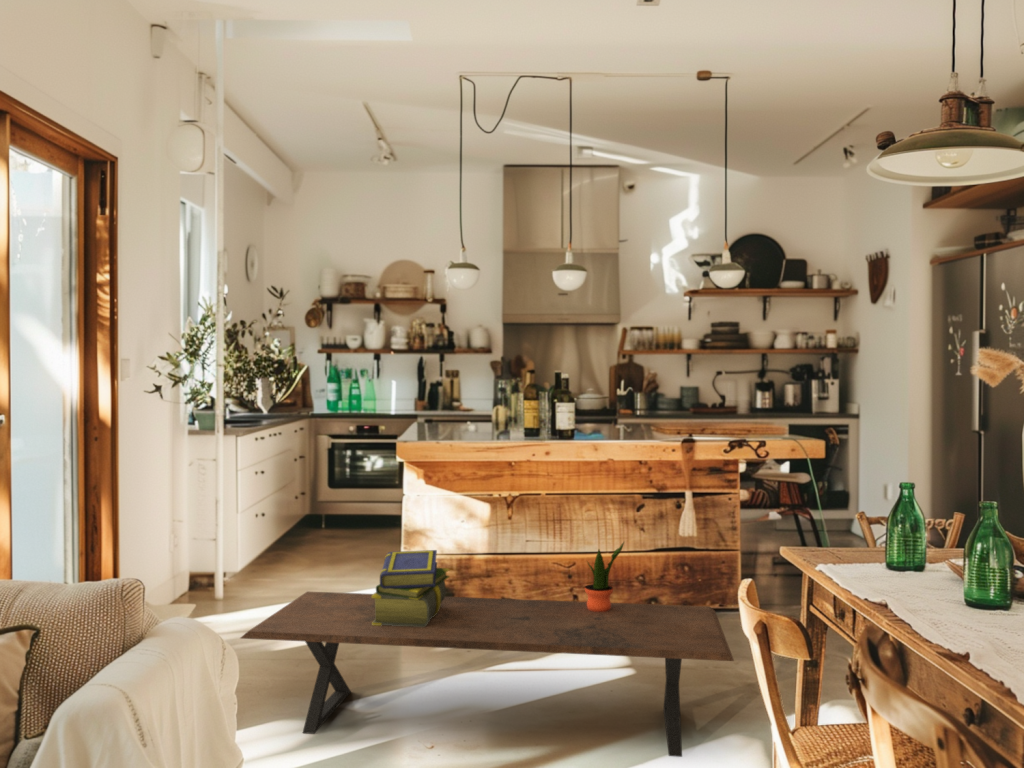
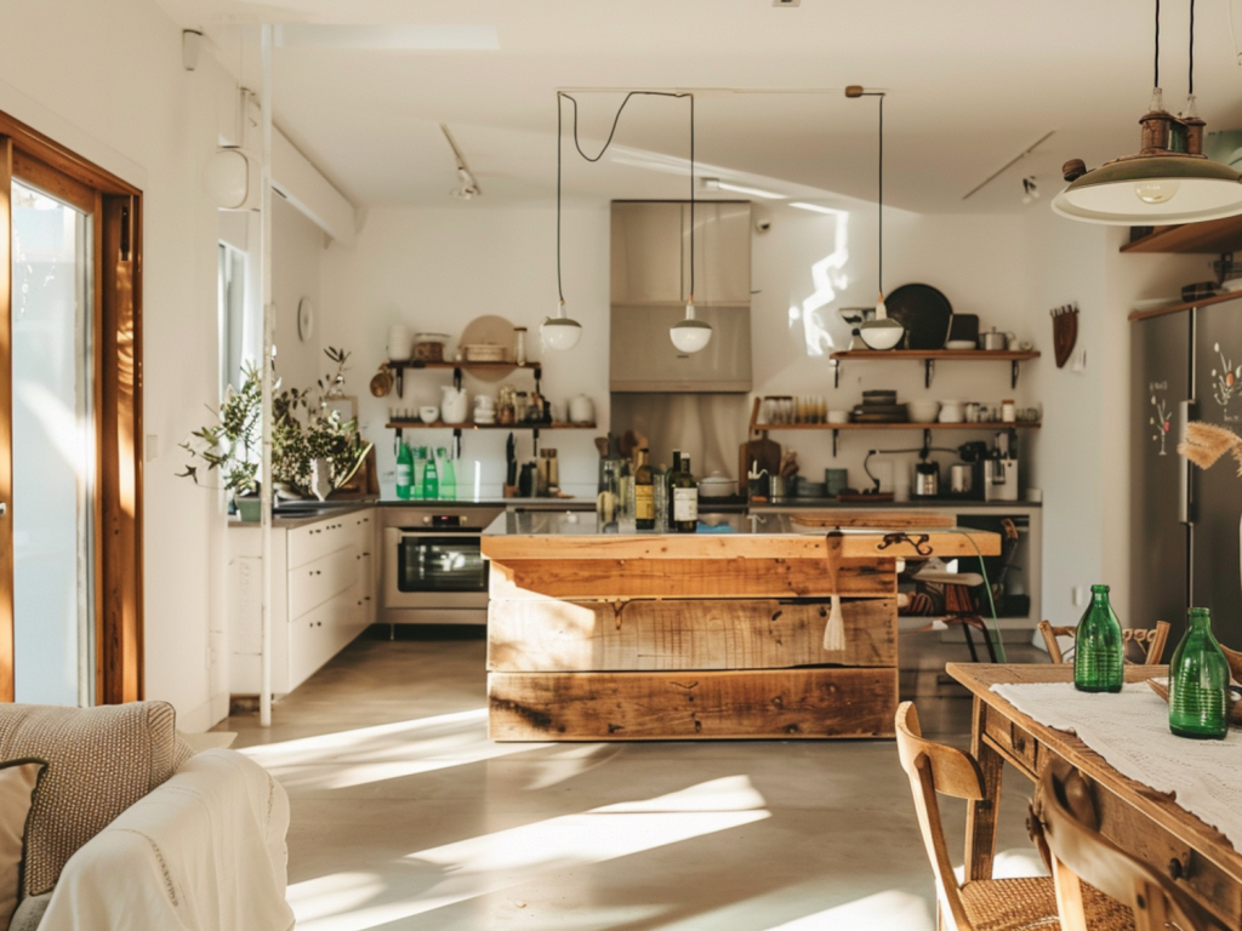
- stack of books [372,549,451,627]
- coffee table [239,590,735,758]
- potted plant [584,540,626,612]
